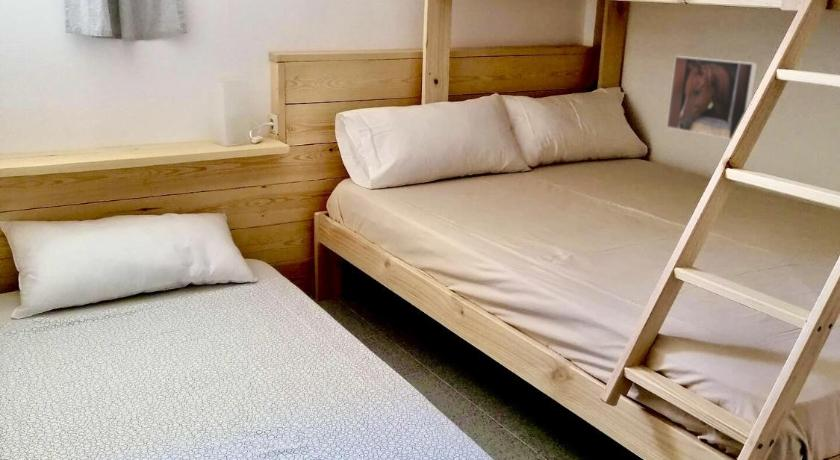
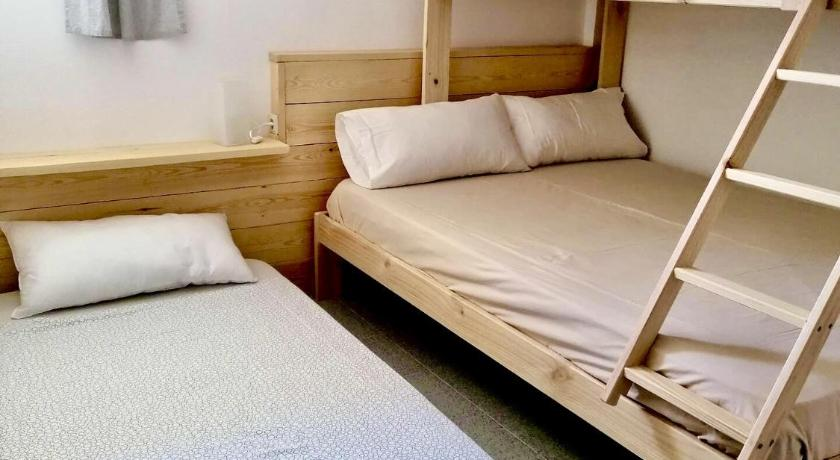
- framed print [666,55,759,140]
